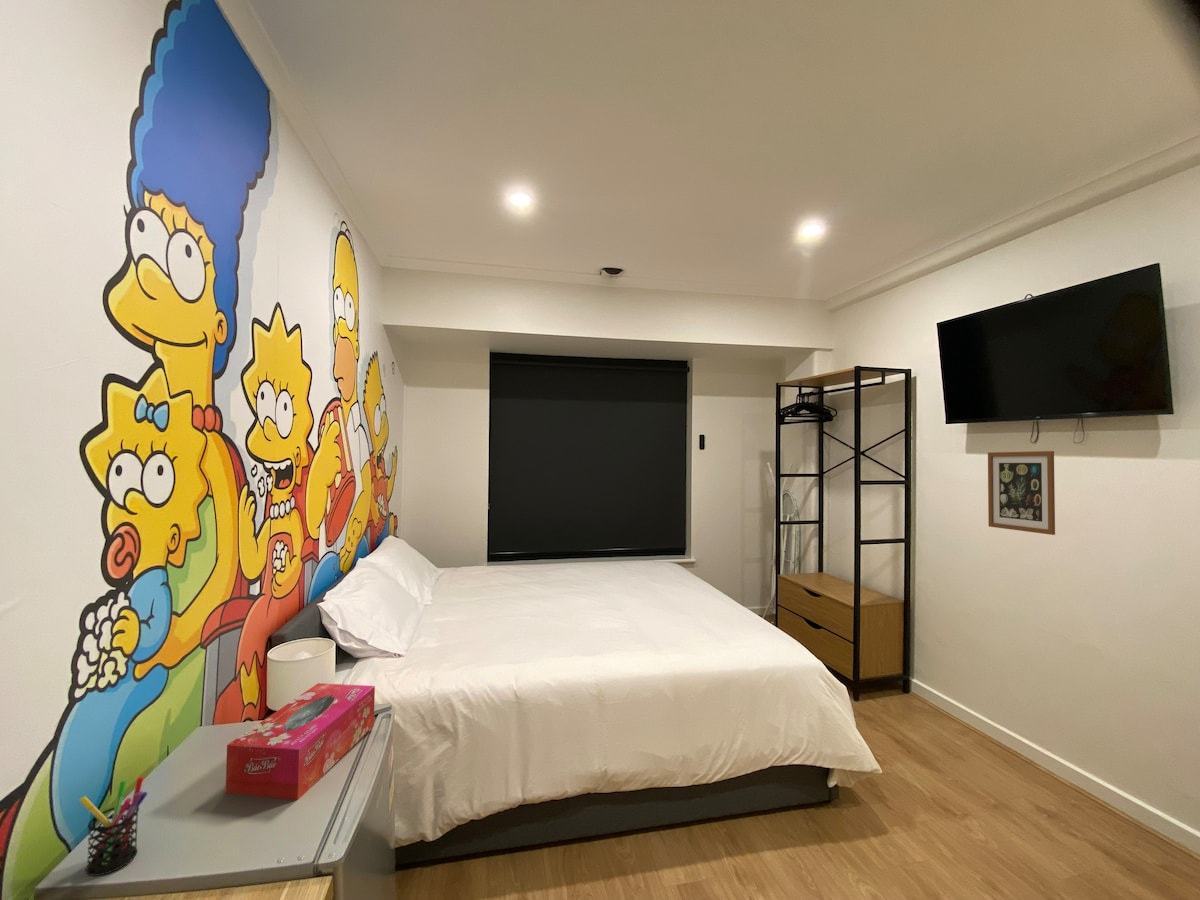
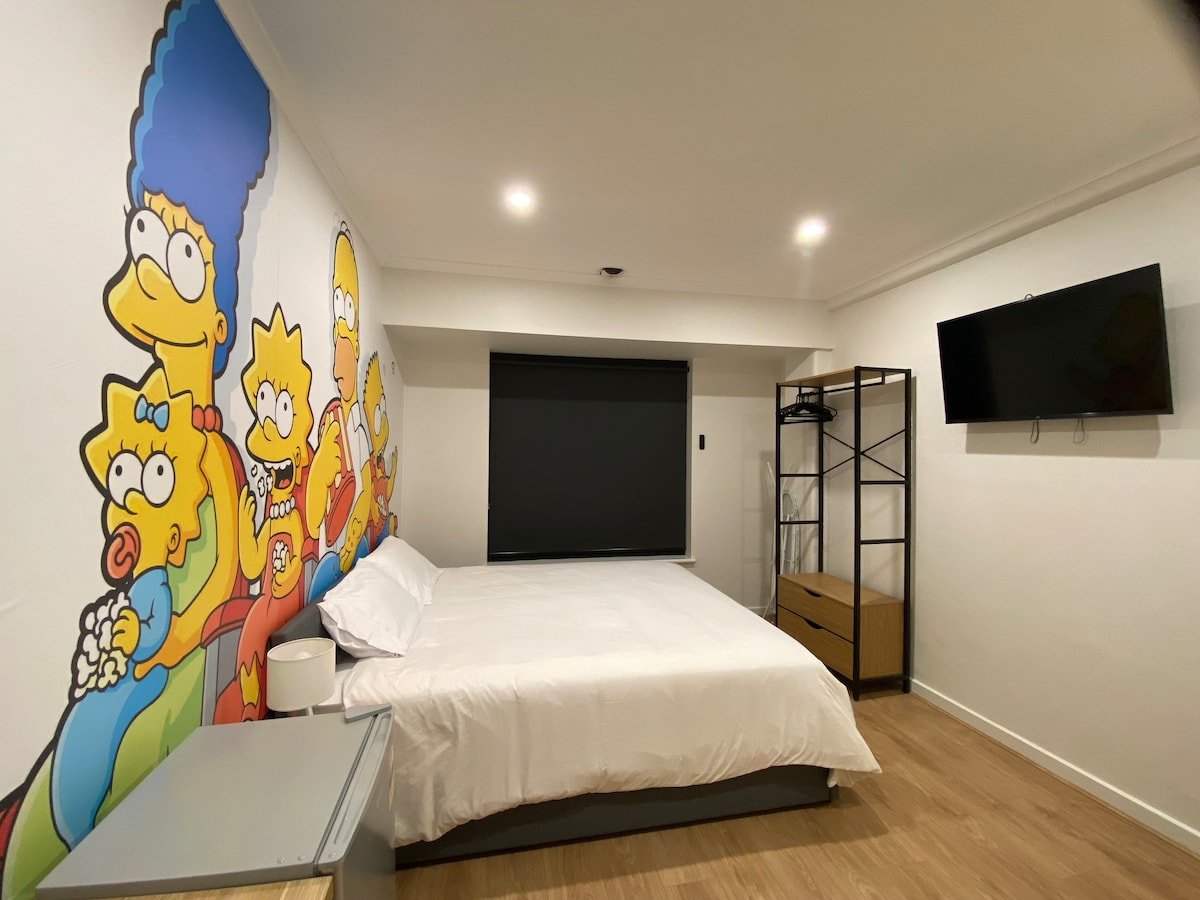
- tissue box [225,682,376,801]
- pen holder [78,775,148,877]
- wall art [987,450,1056,536]
